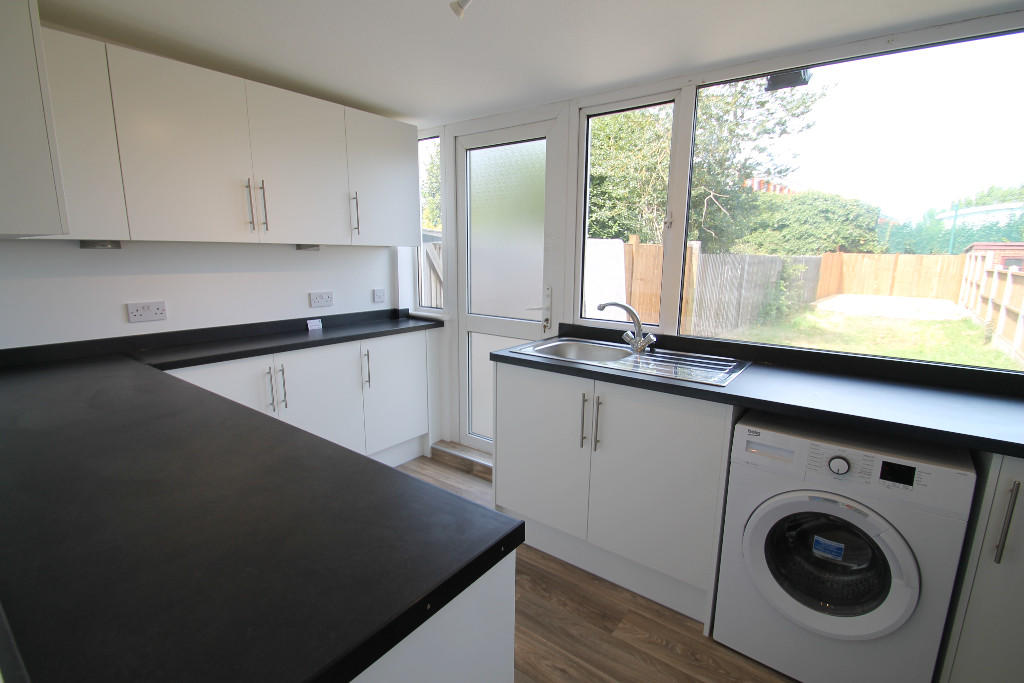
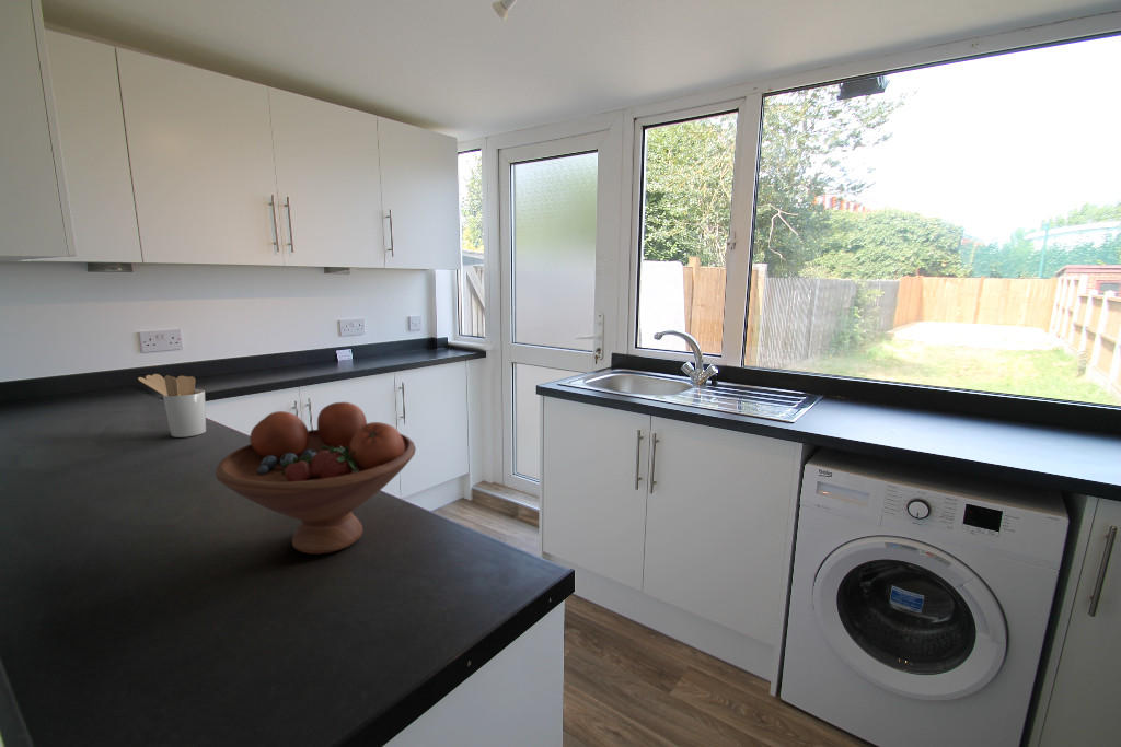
+ utensil holder [137,373,207,439]
+ fruit bowl [215,401,417,556]
